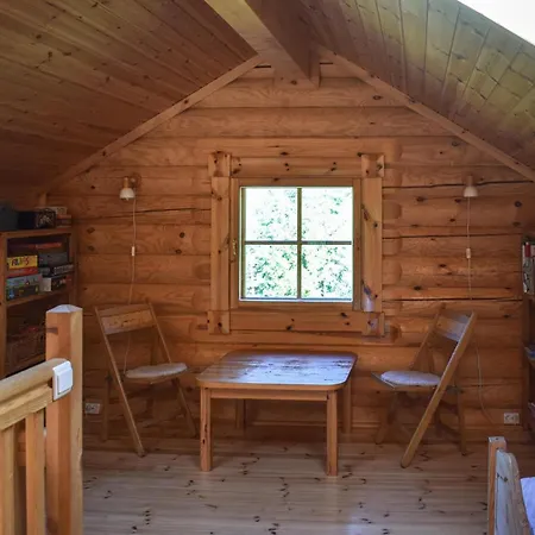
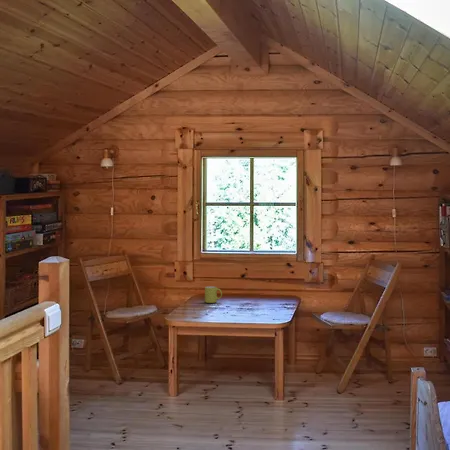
+ mug [204,285,223,304]
